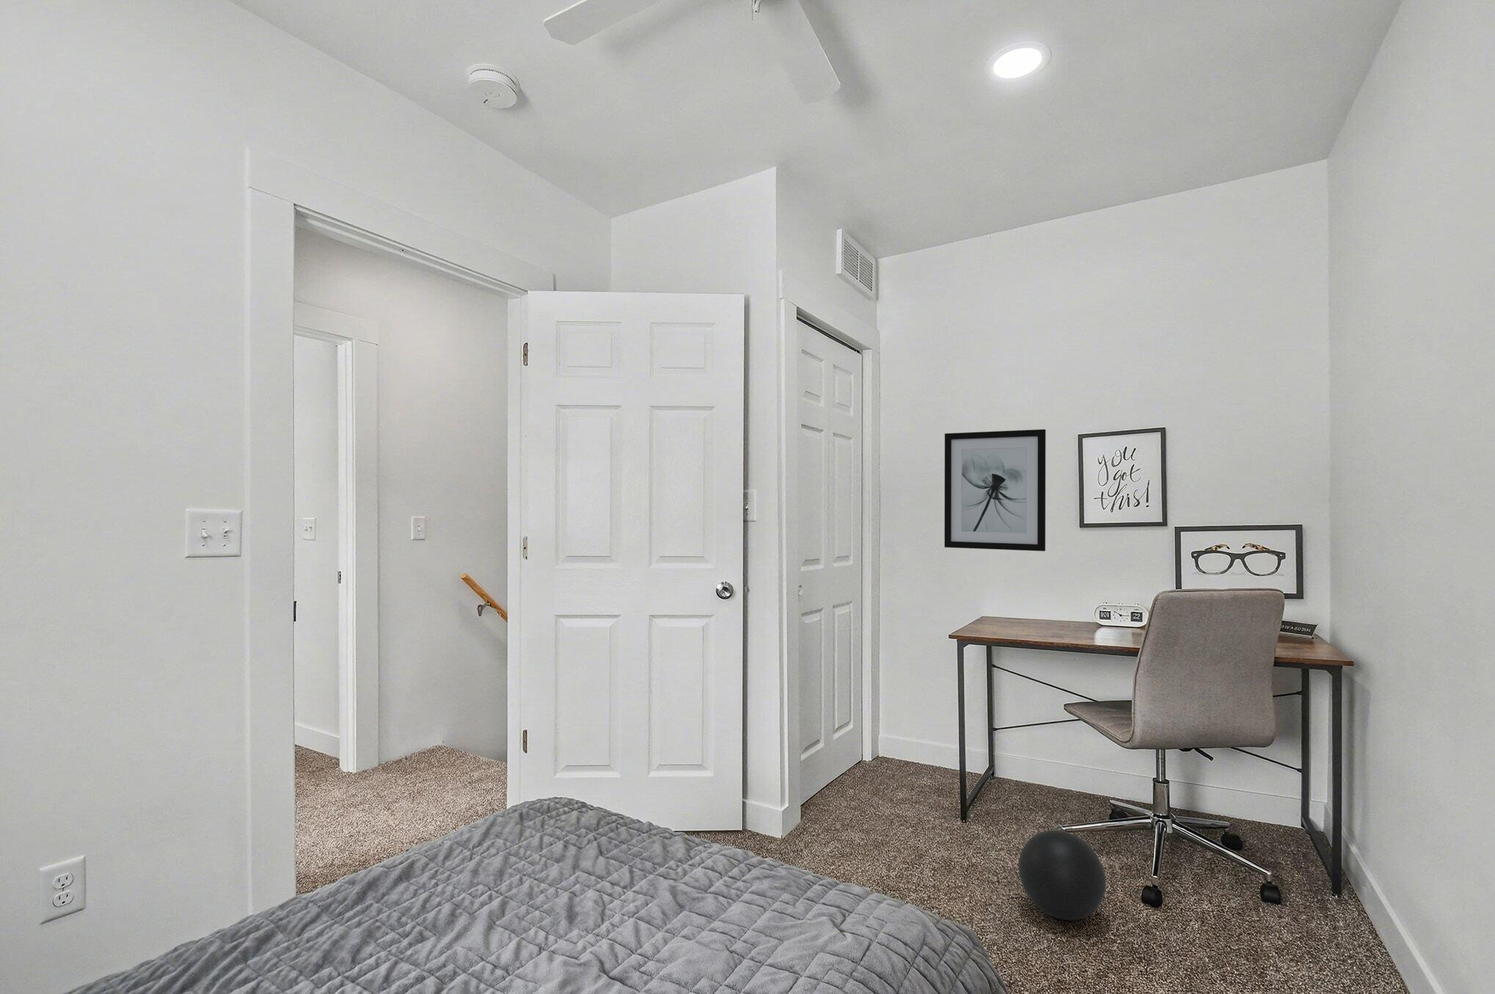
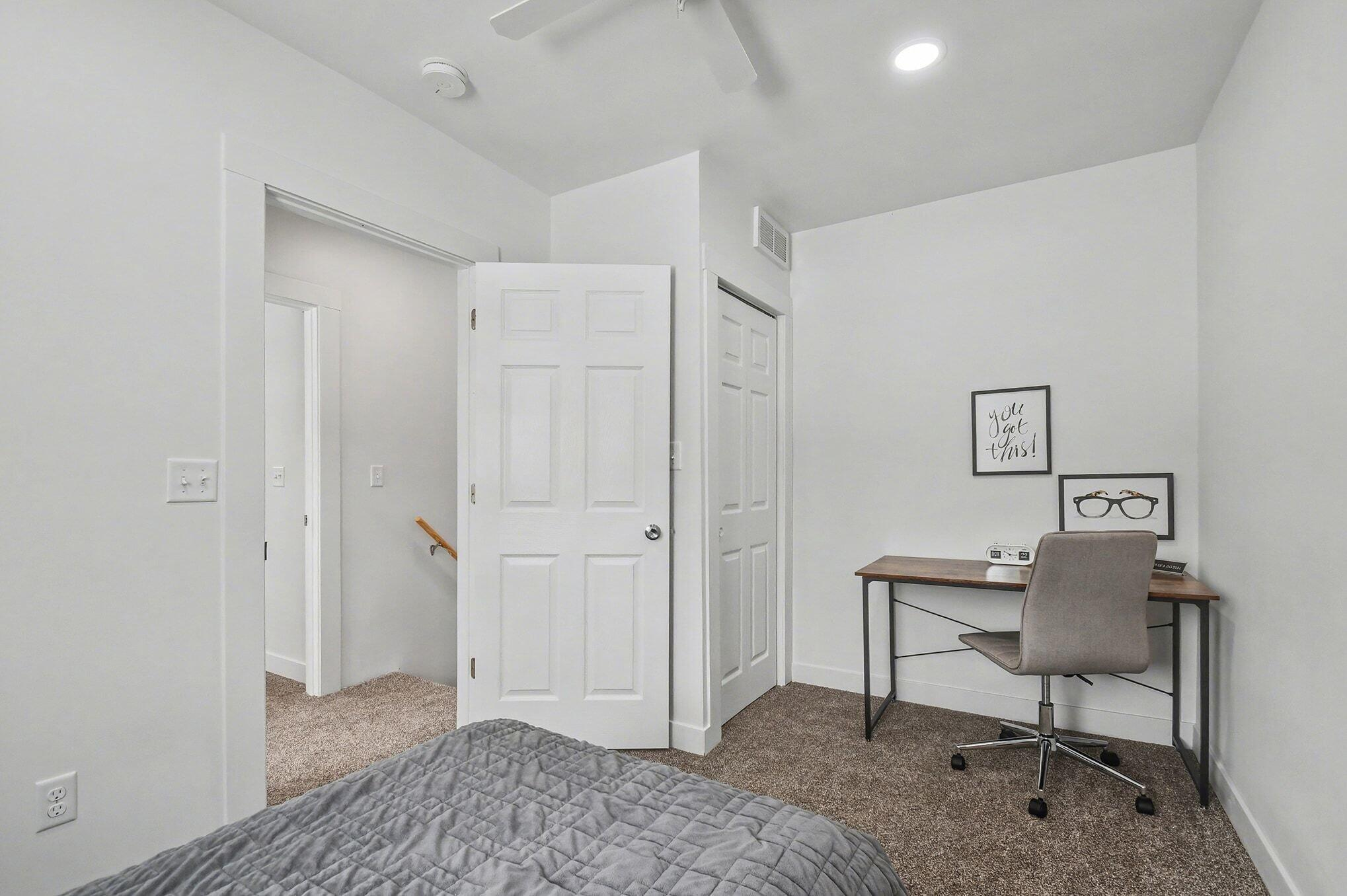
- ball [1018,829,1107,921]
- wall art [945,429,1047,552]
